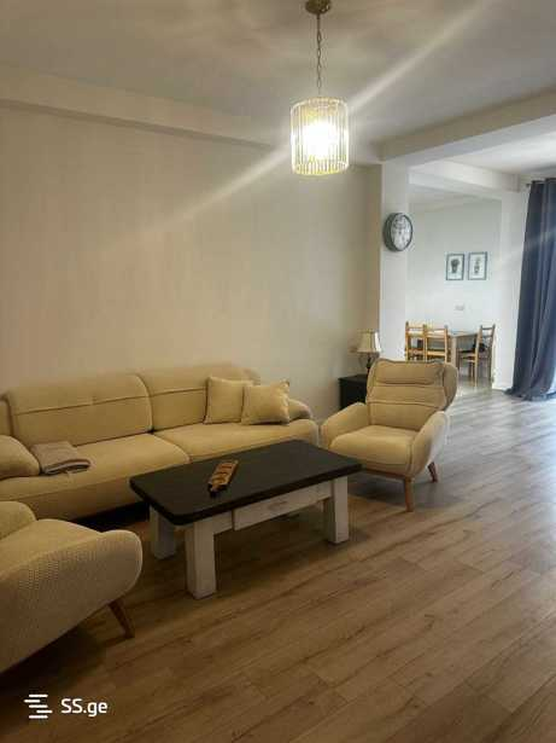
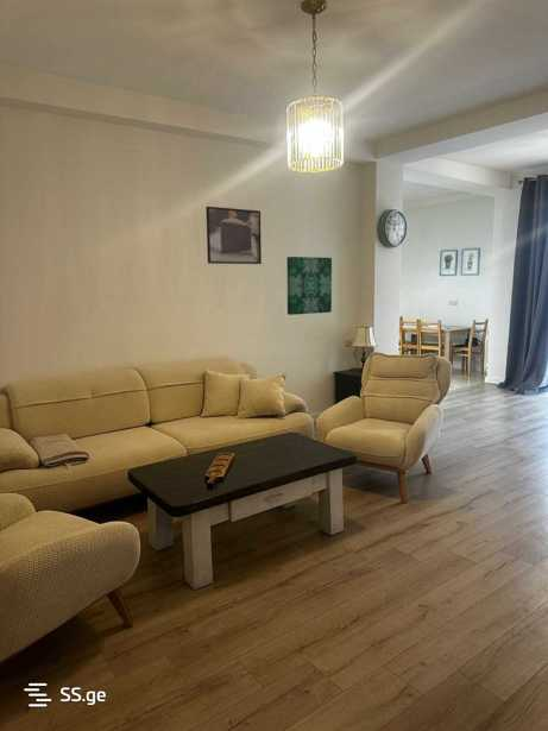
+ wall art [285,256,333,316]
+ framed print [204,206,263,265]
